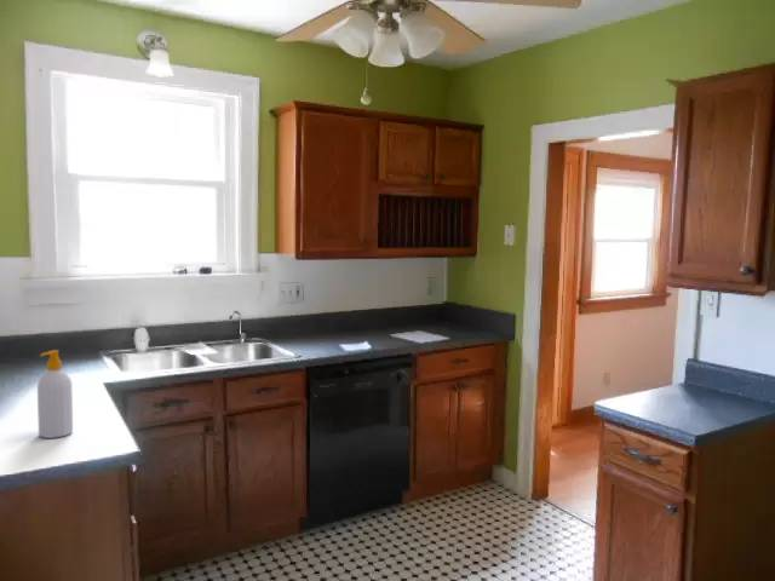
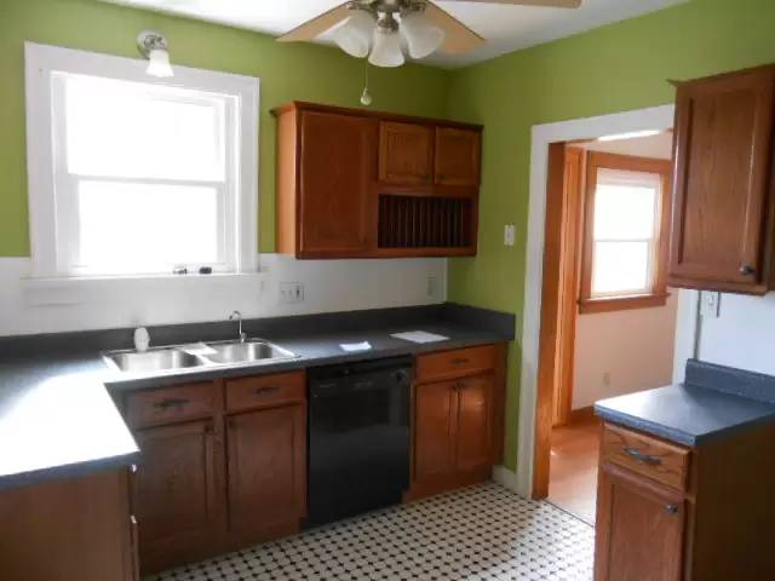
- soap bottle [36,349,74,439]
